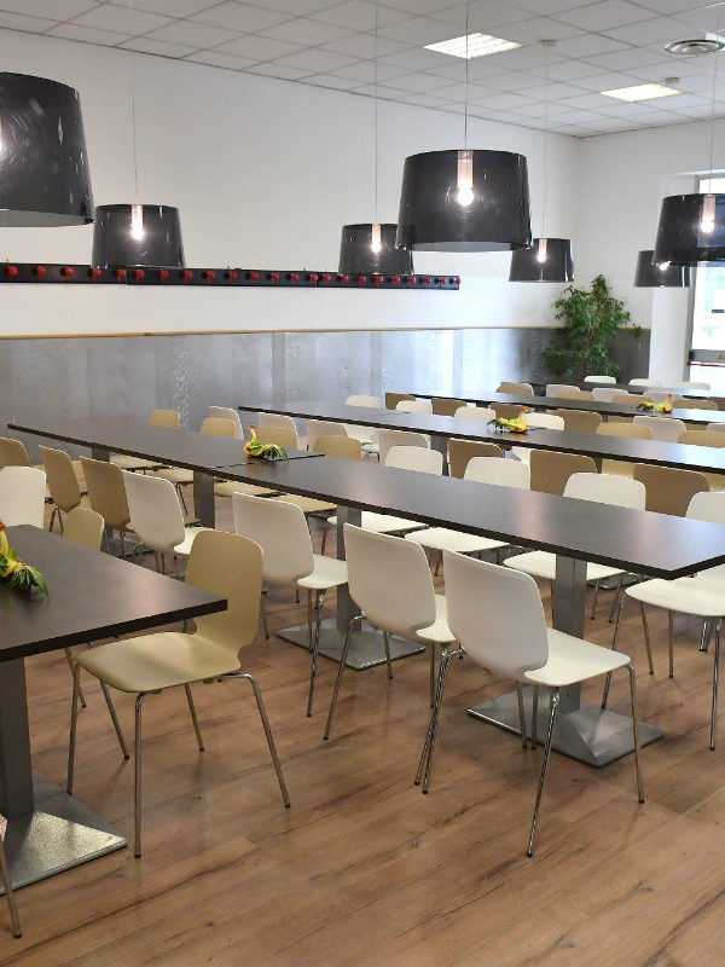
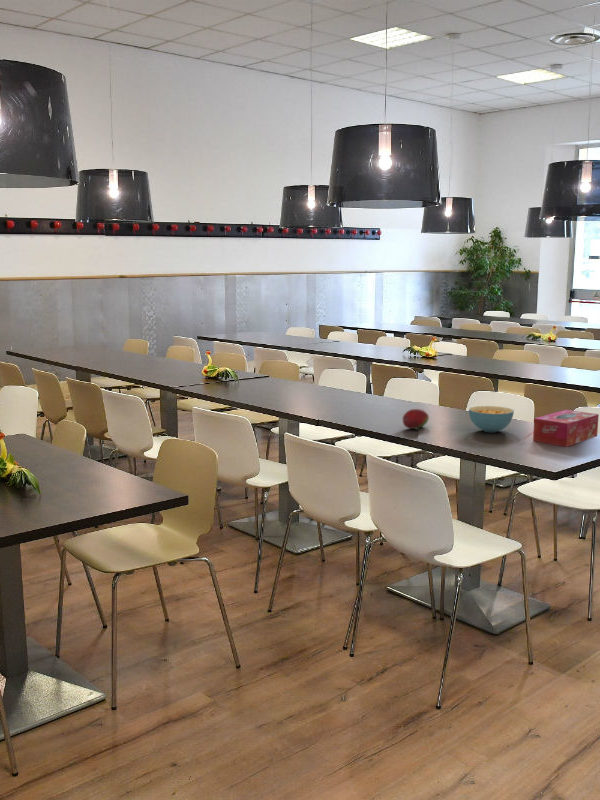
+ cereal bowl [468,405,515,433]
+ tissue box [532,409,600,448]
+ fruit [402,408,430,430]
